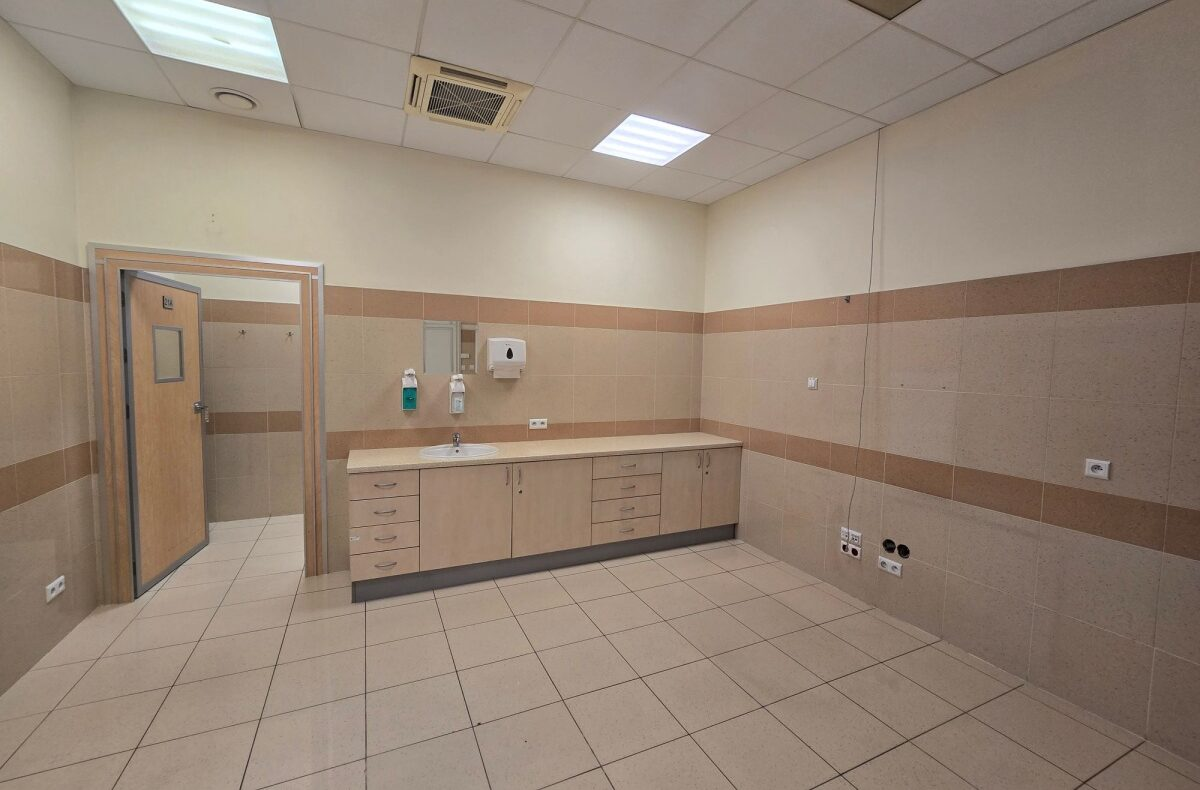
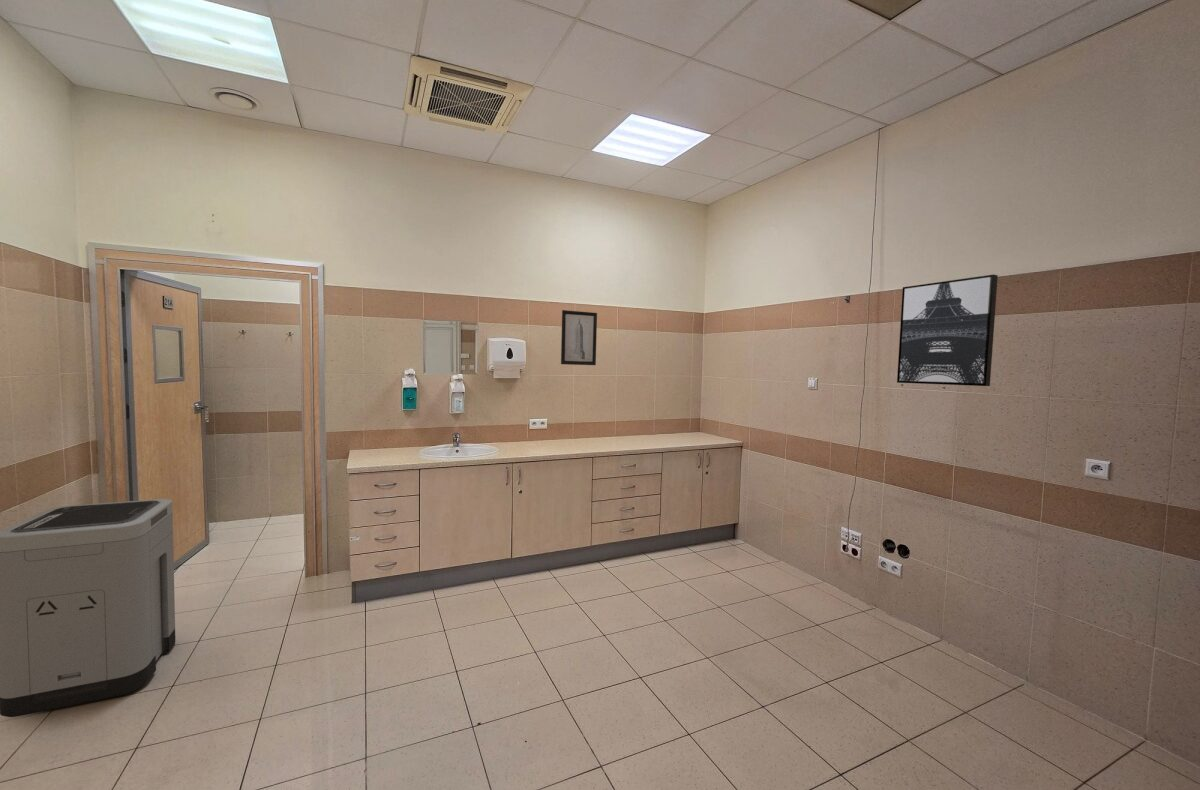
+ wall art [896,273,999,387]
+ wall art [560,309,598,366]
+ trash can [0,498,176,718]
